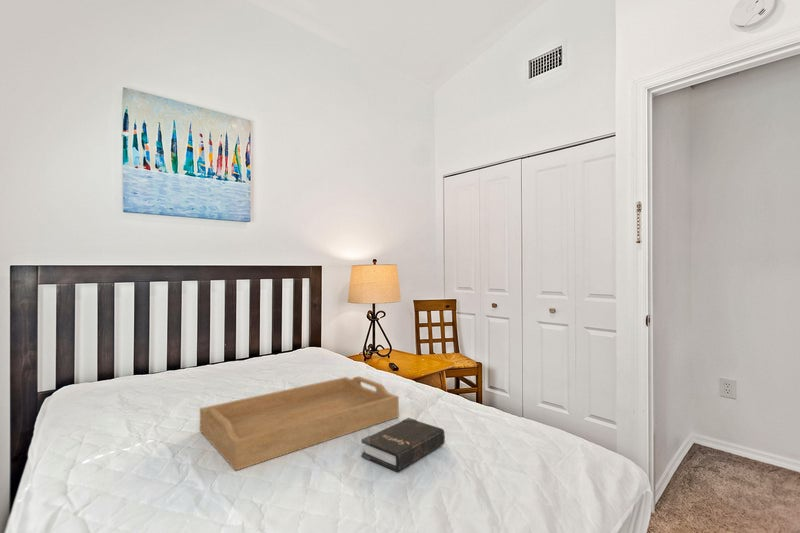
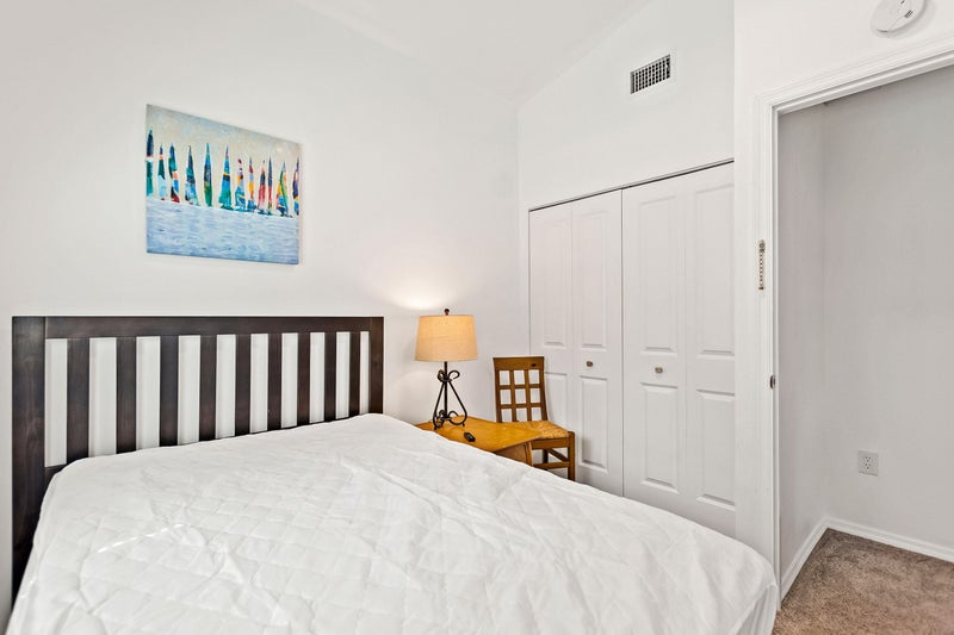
- hardback book [361,417,446,473]
- serving tray [199,375,400,472]
